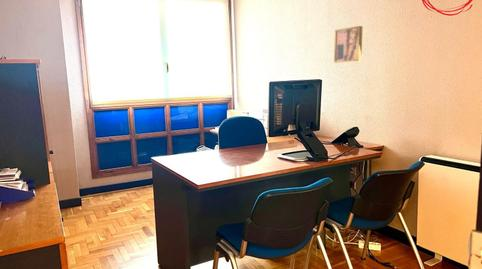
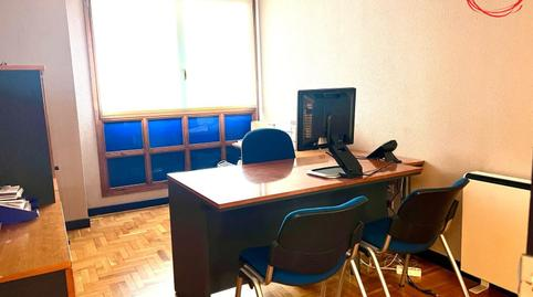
- wall art [333,25,364,64]
